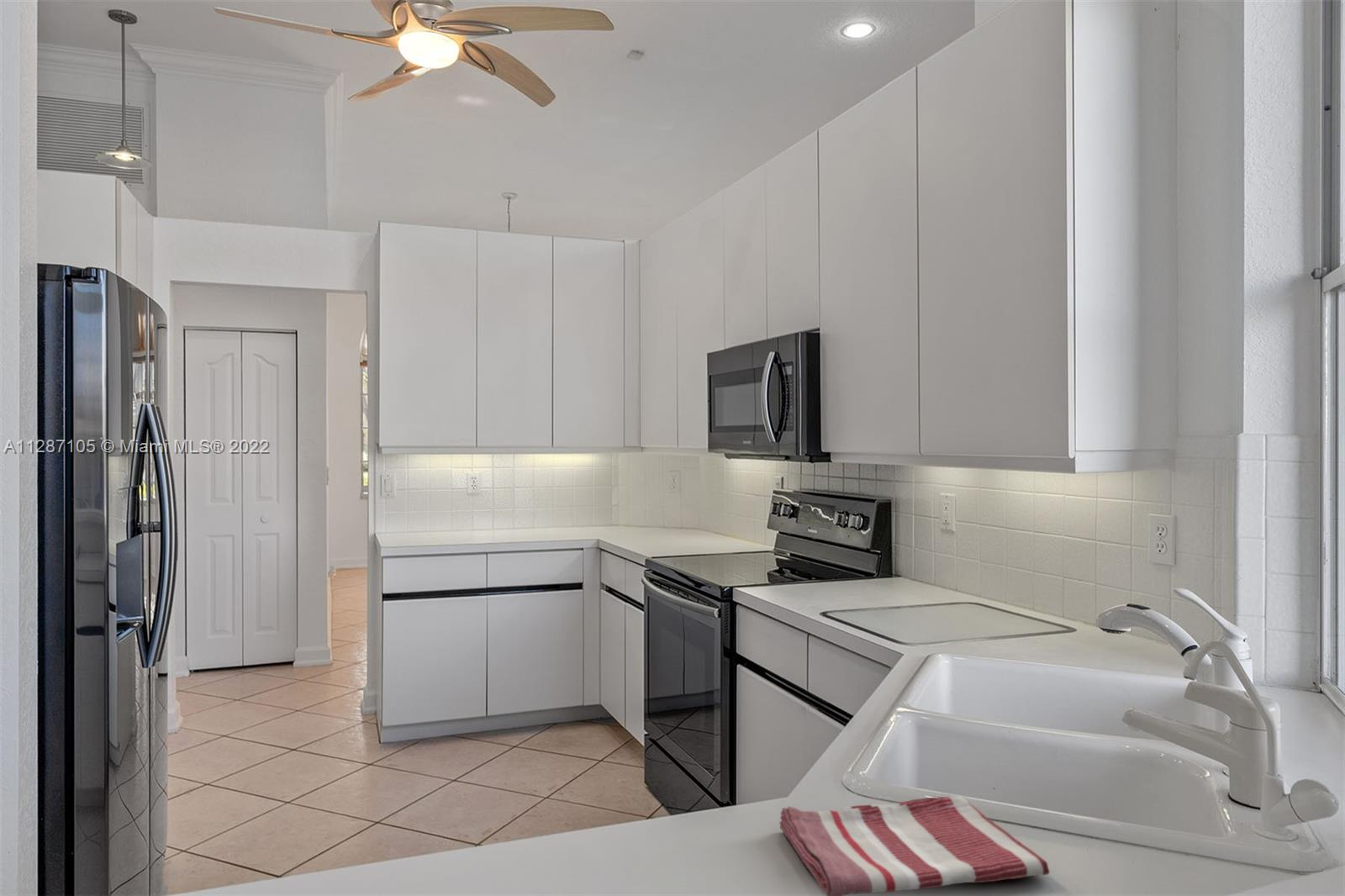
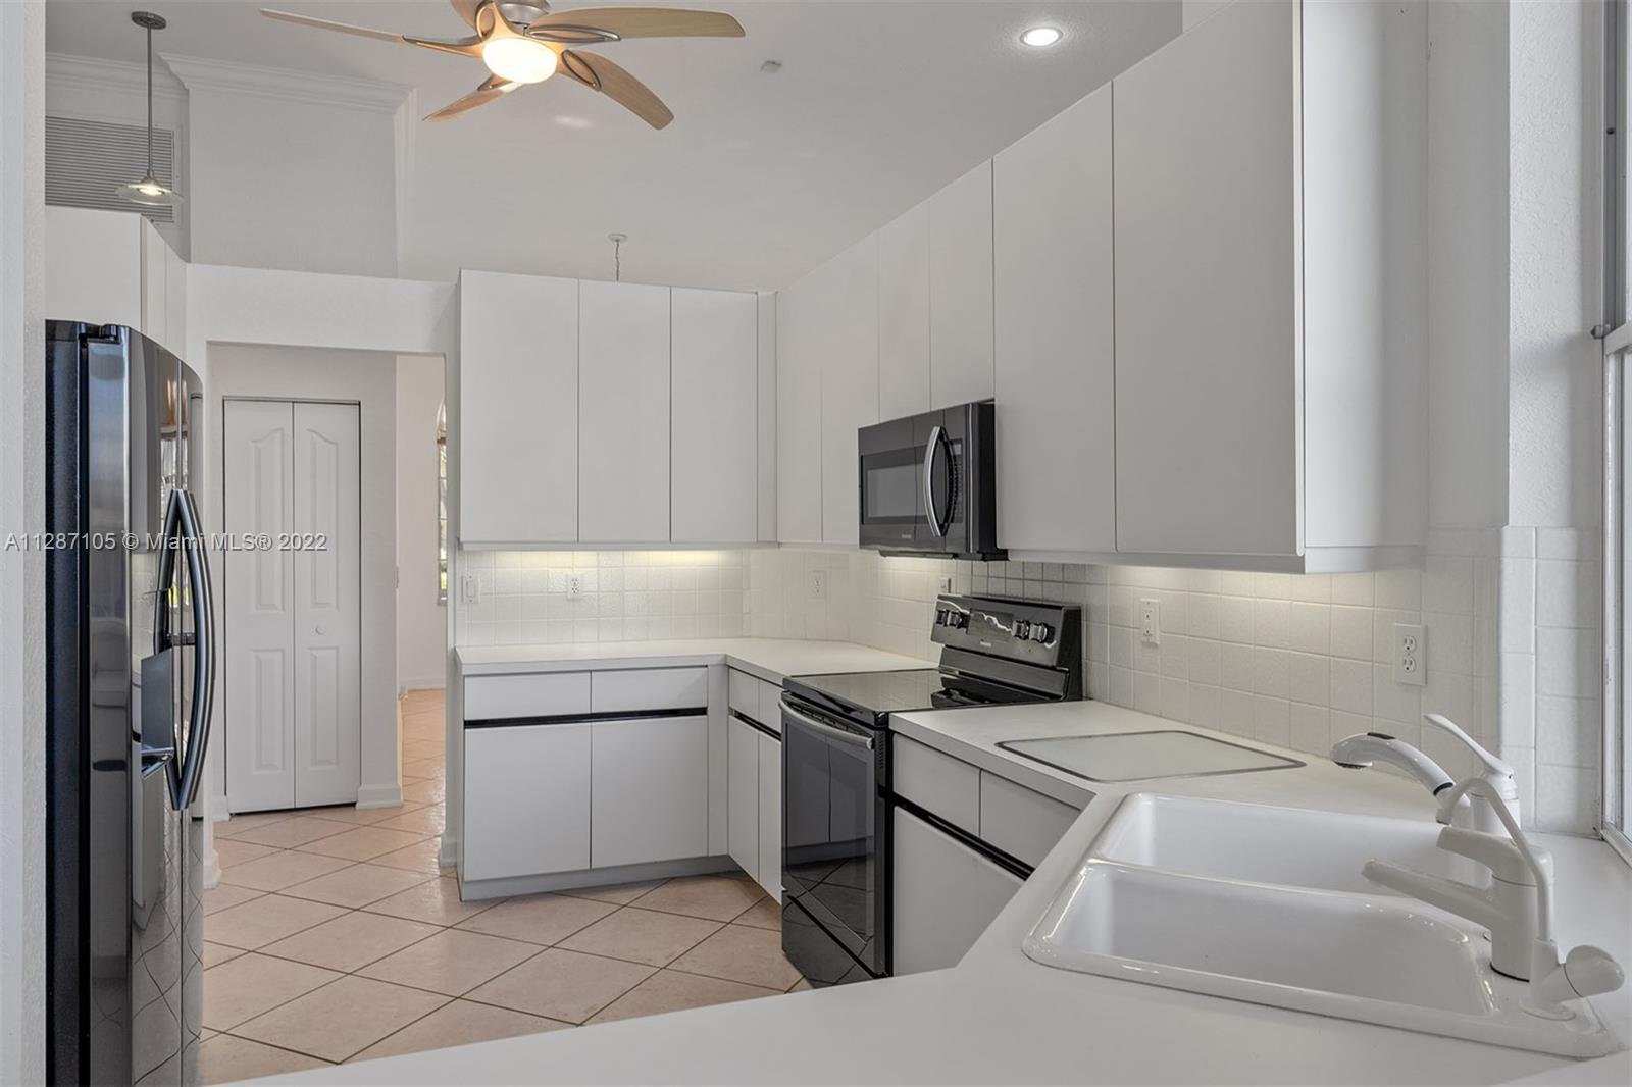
- dish towel [779,796,1051,896]
